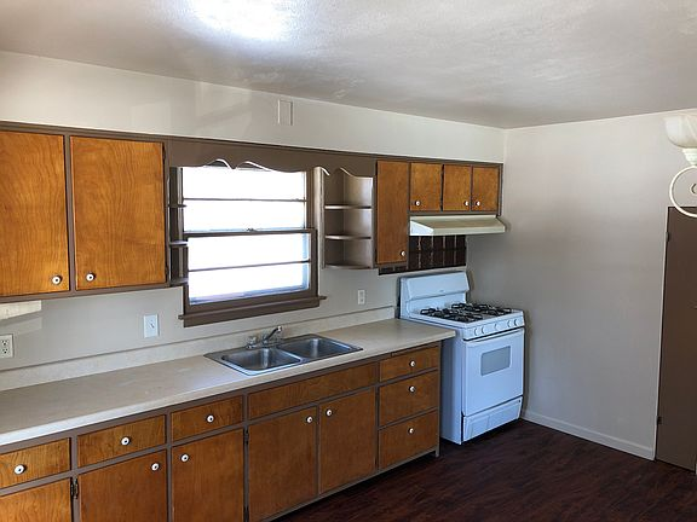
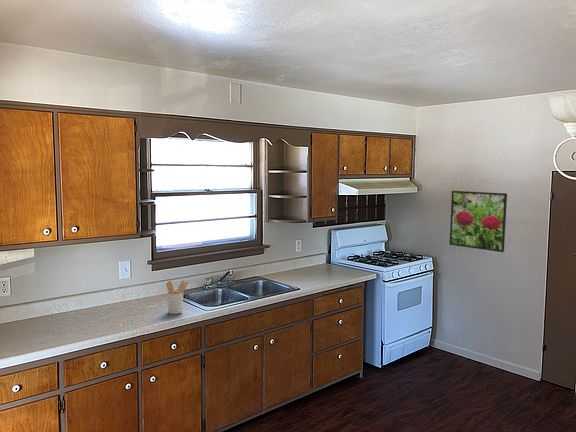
+ utensil holder [165,280,189,315]
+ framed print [449,190,508,253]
